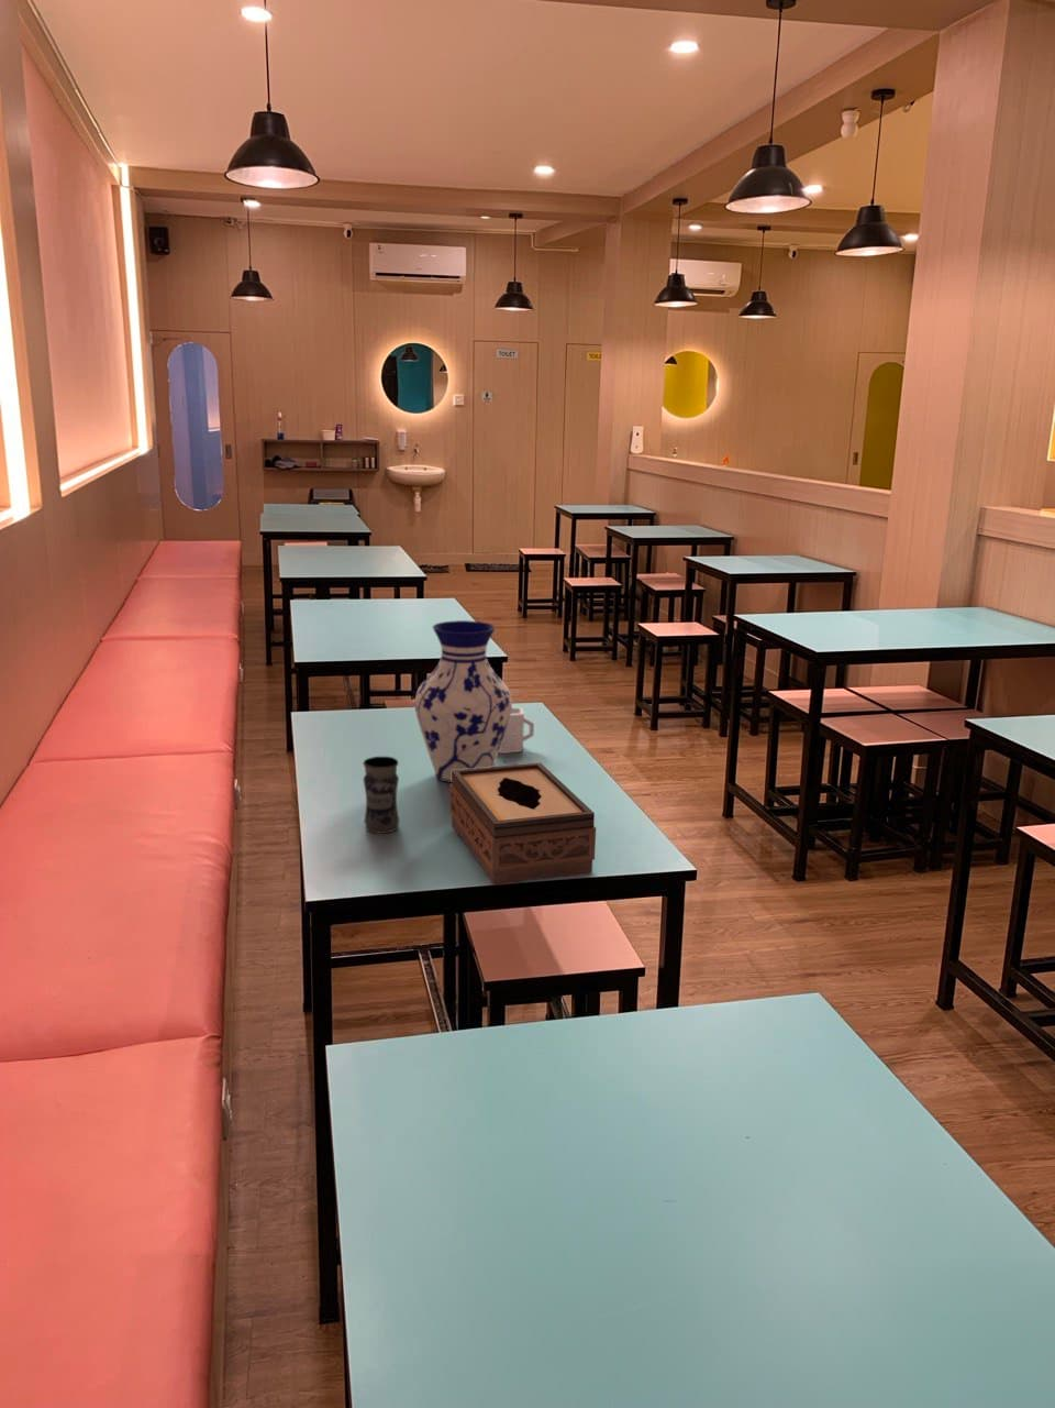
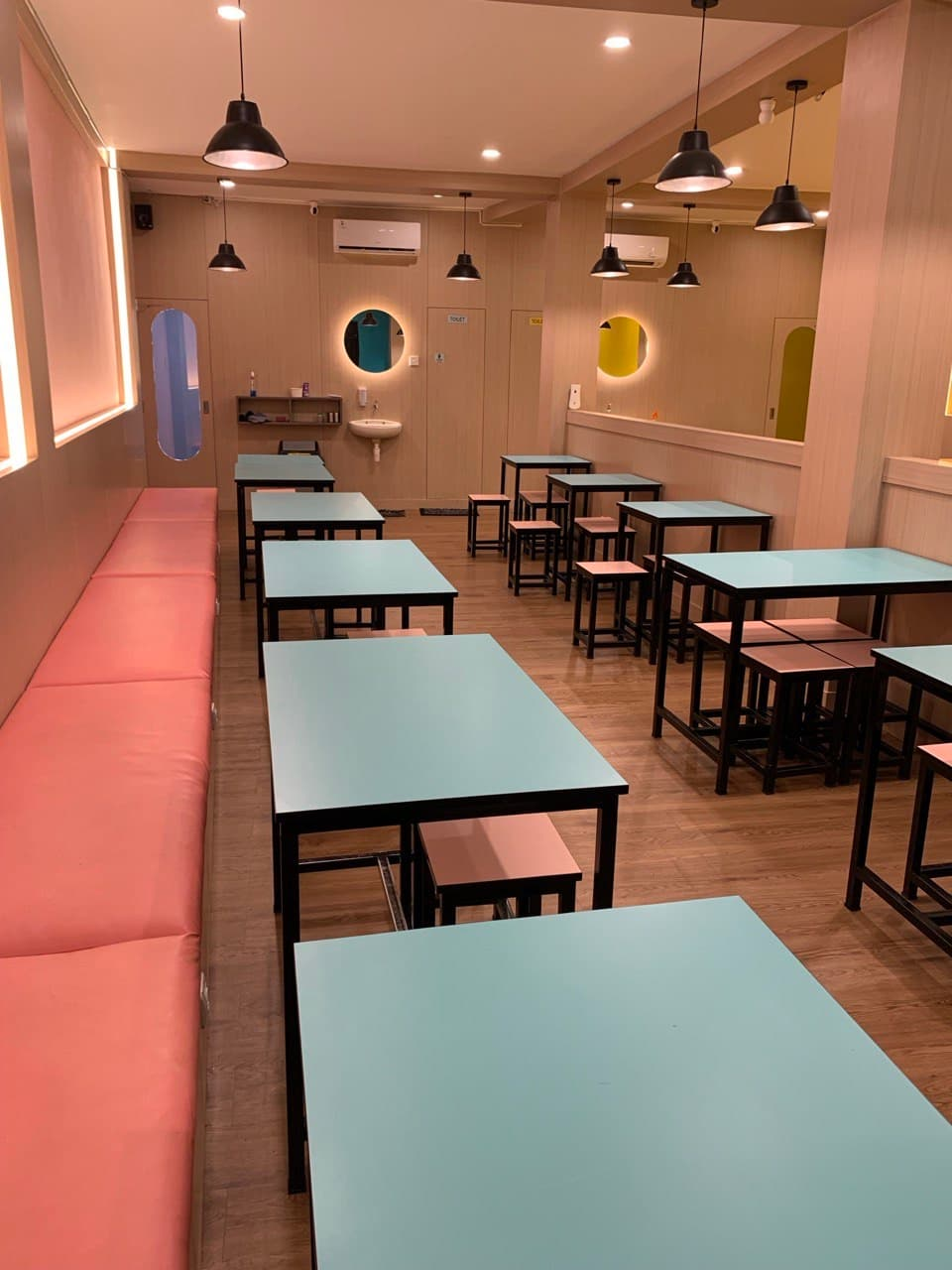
- cup [498,706,535,755]
- tissue box [449,762,596,887]
- jar [362,756,400,835]
- vase [413,620,513,784]
